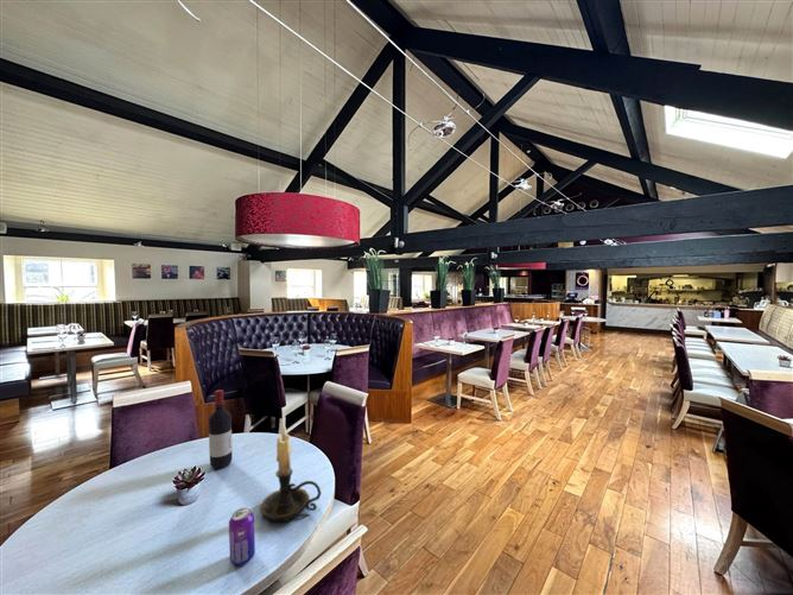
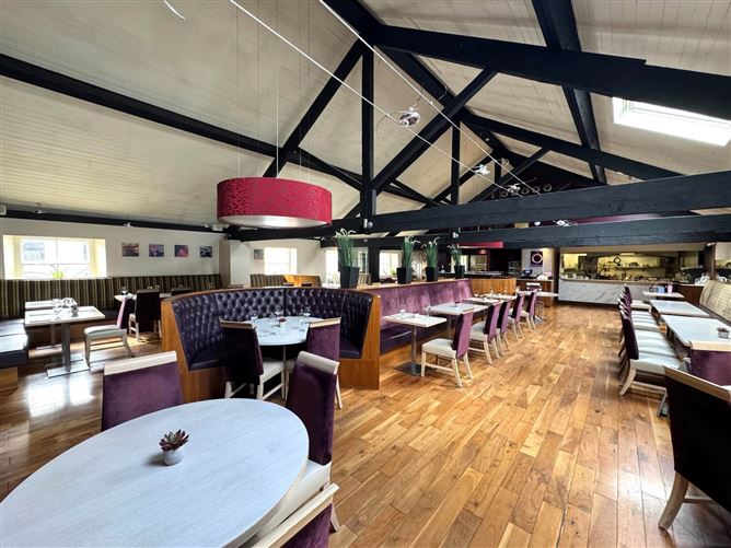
- candle holder [259,424,322,523]
- beverage can [228,507,256,566]
- wine bottle [208,388,234,470]
